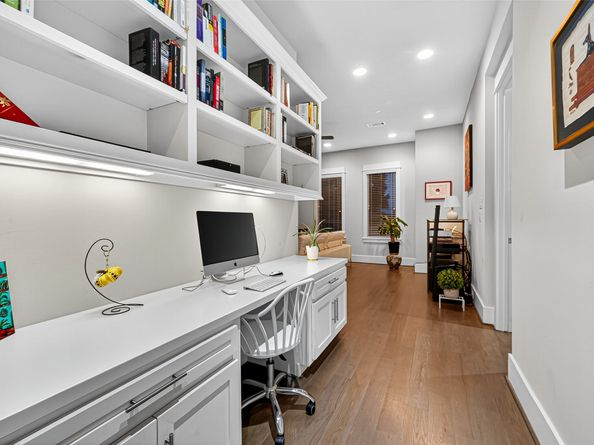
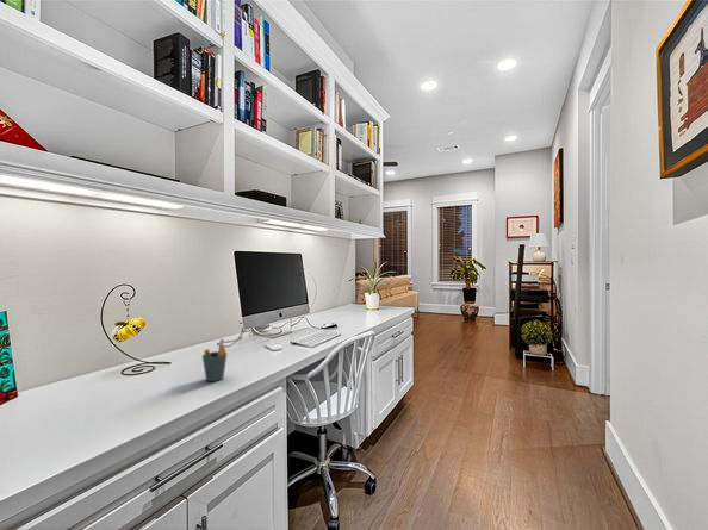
+ pen holder [201,338,228,382]
